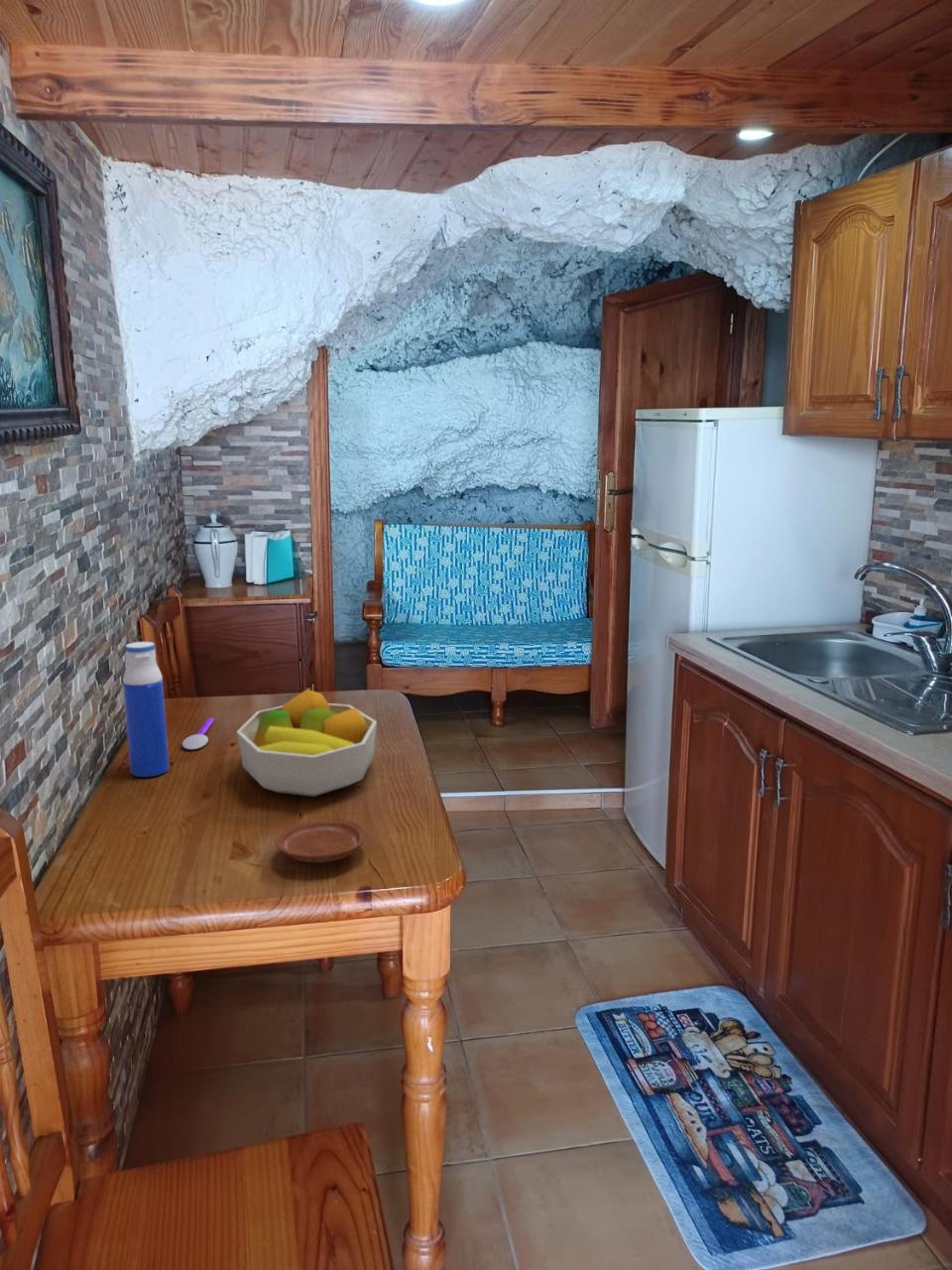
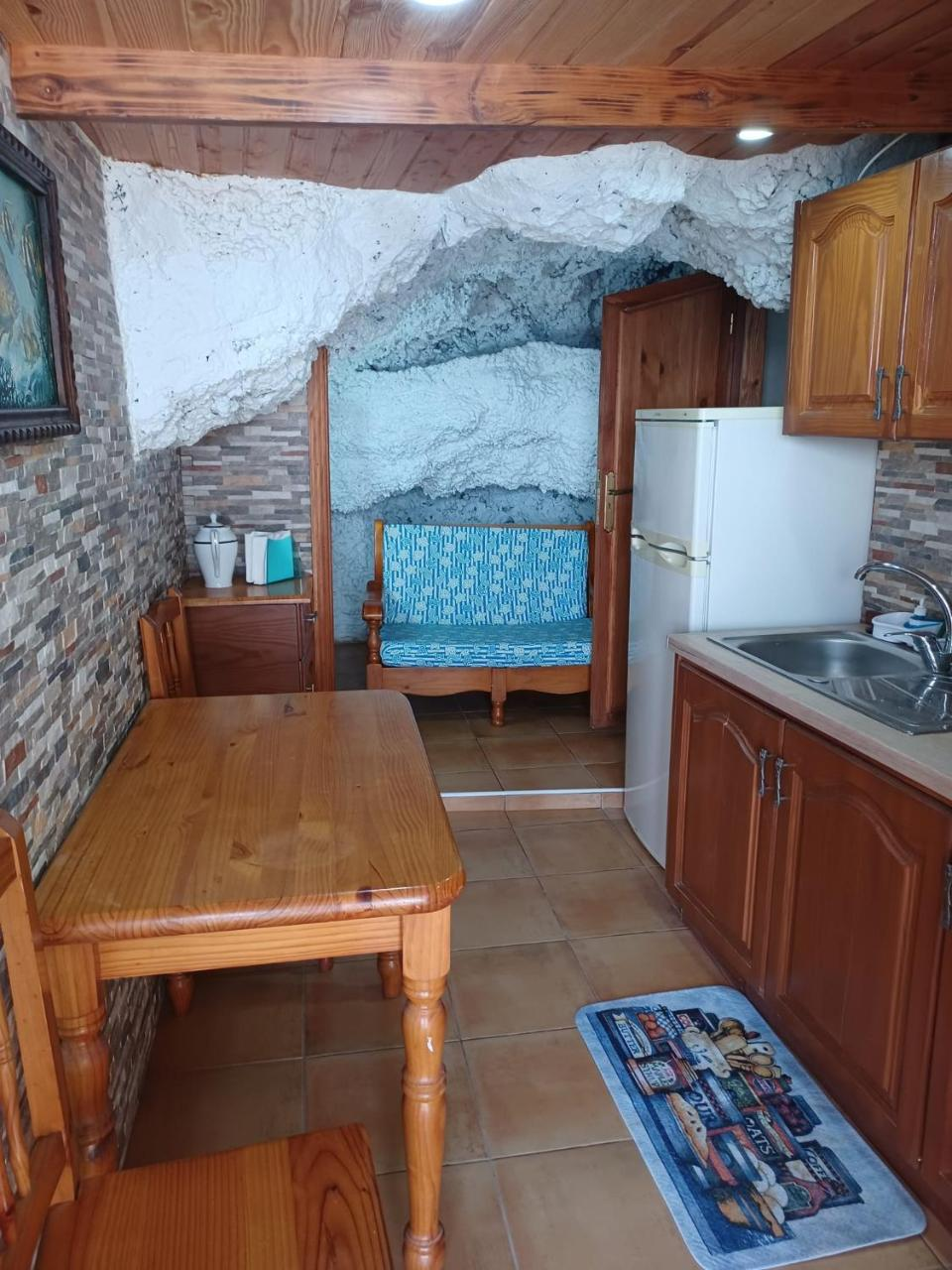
- spoon [181,717,215,751]
- water bottle [122,641,170,778]
- plate [274,818,367,864]
- fruit bowl [235,689,378,798]
